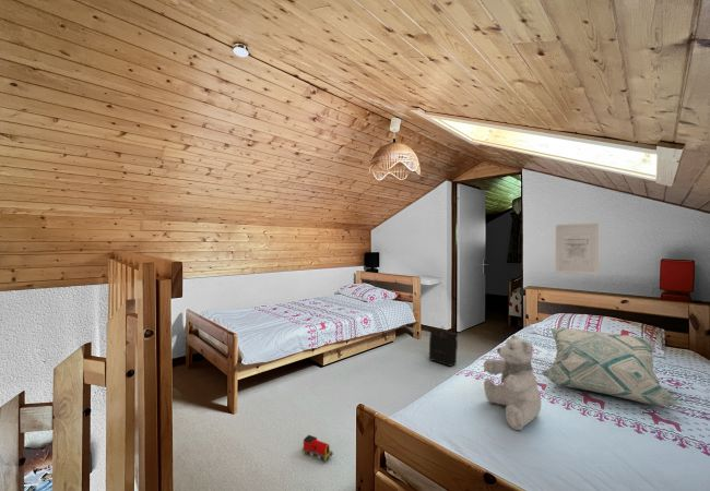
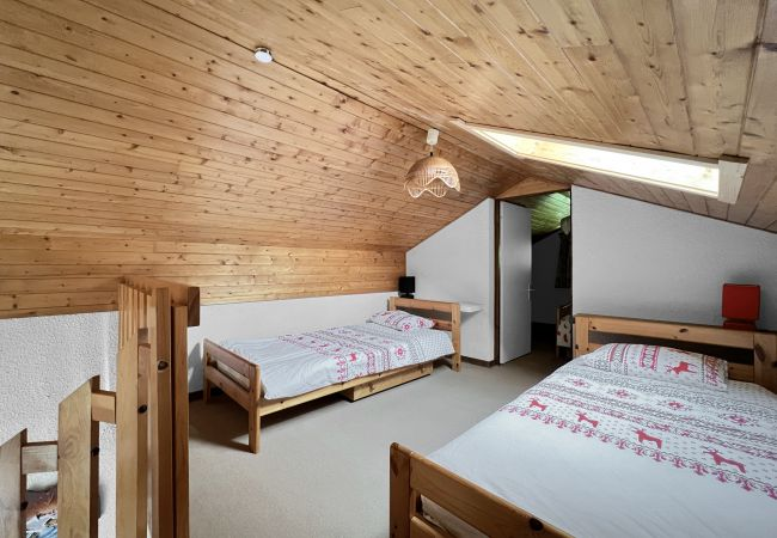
- toy train [301,434,334,462]
- backpack [428,326,459,368]
- decorative pillow [541,327,681,407]
- teddy bear [483,334,542,431]
- wall art [555,223,600,276]
